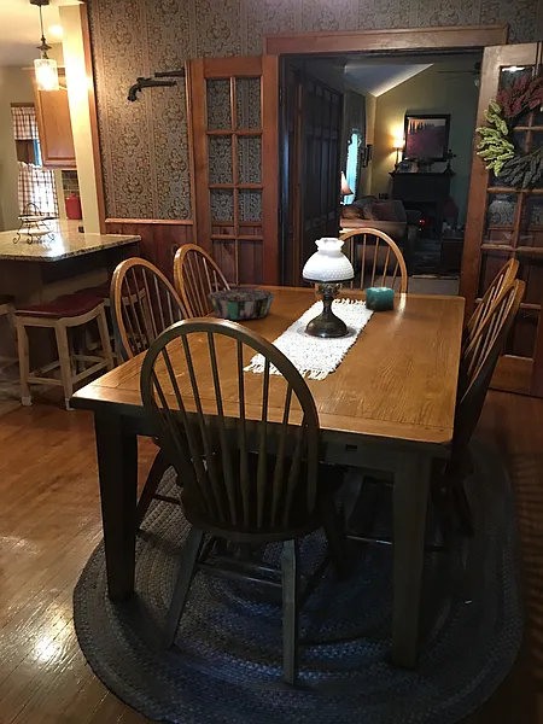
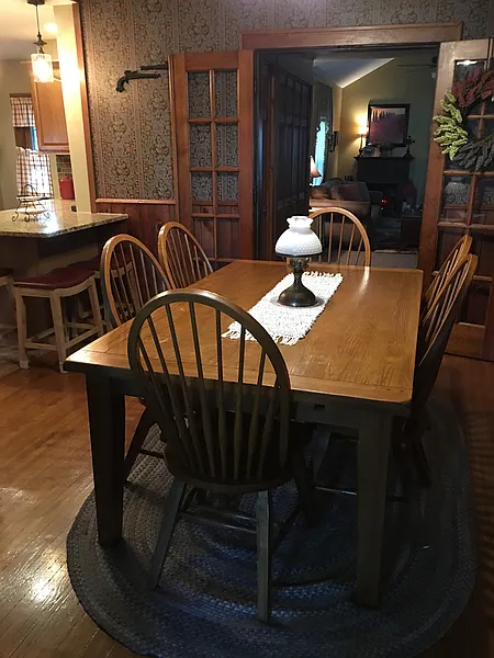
- decorative bowl [208,287,276,321]
- candle [364,286,396,313]
